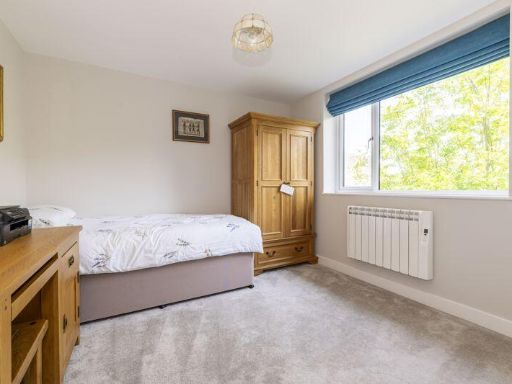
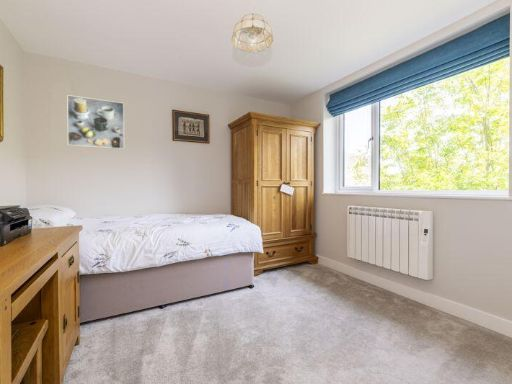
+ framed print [66,94,125,150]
